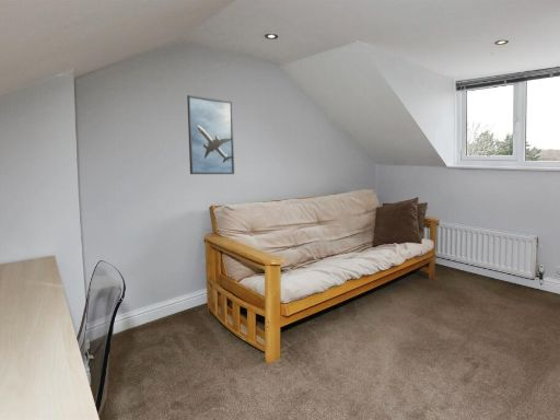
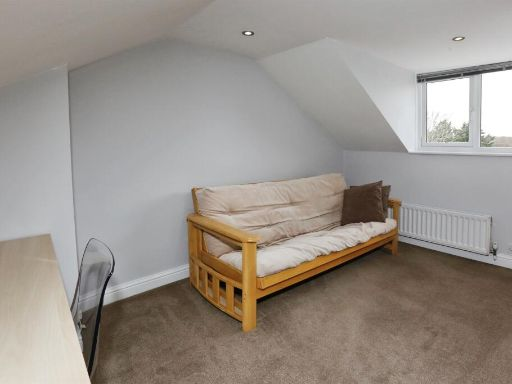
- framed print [186,94,235,175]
